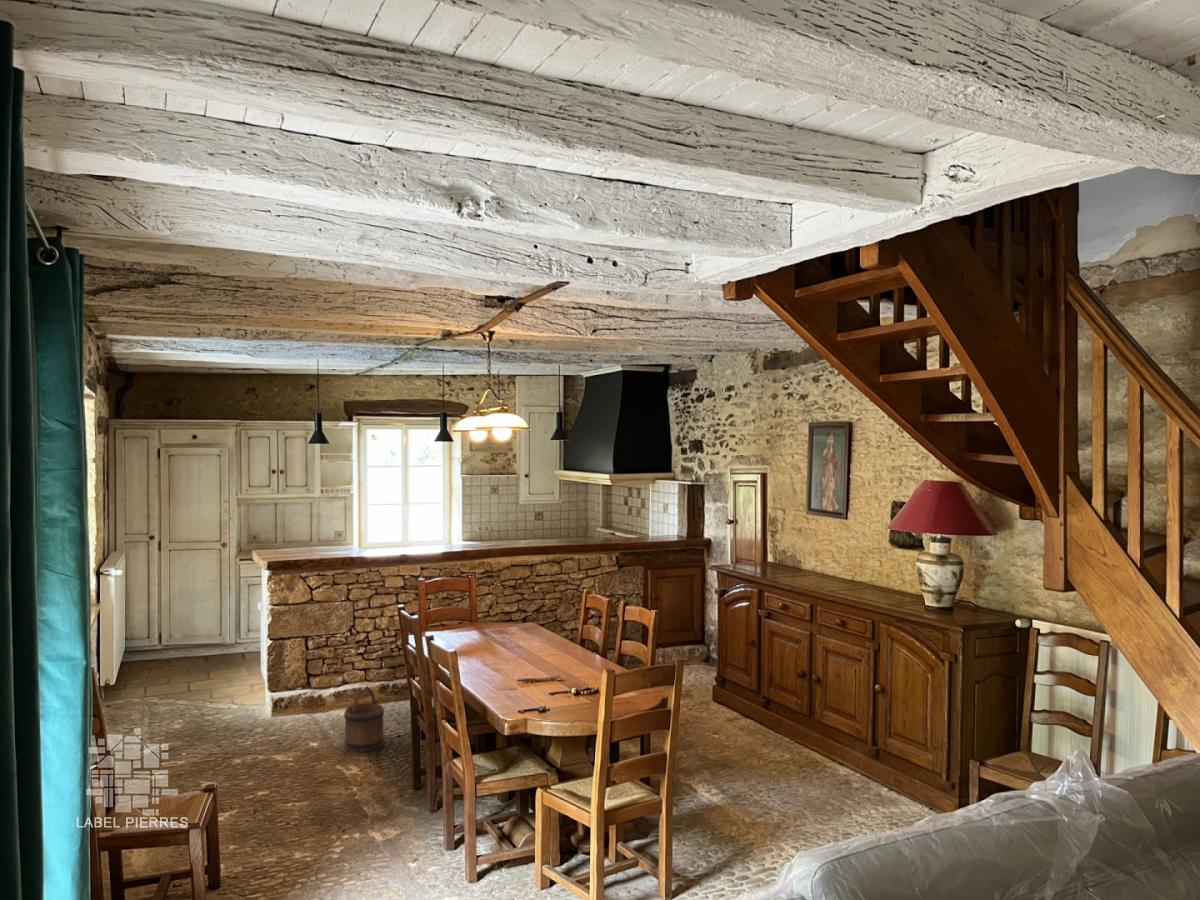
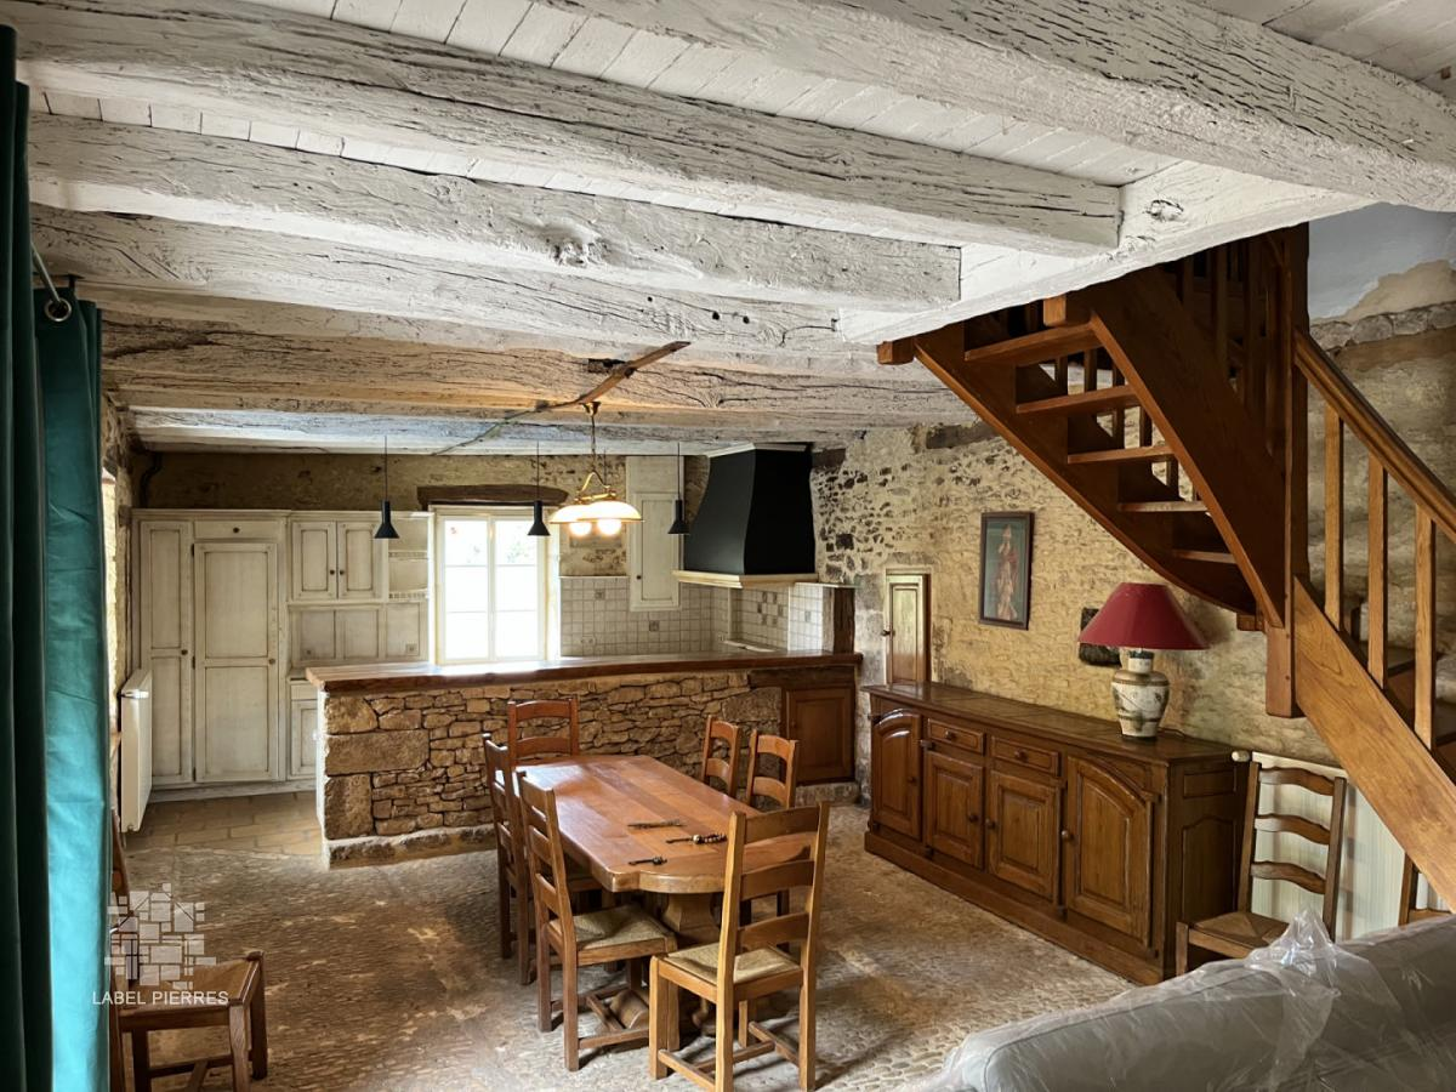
- bucket [343,687,385,753]
